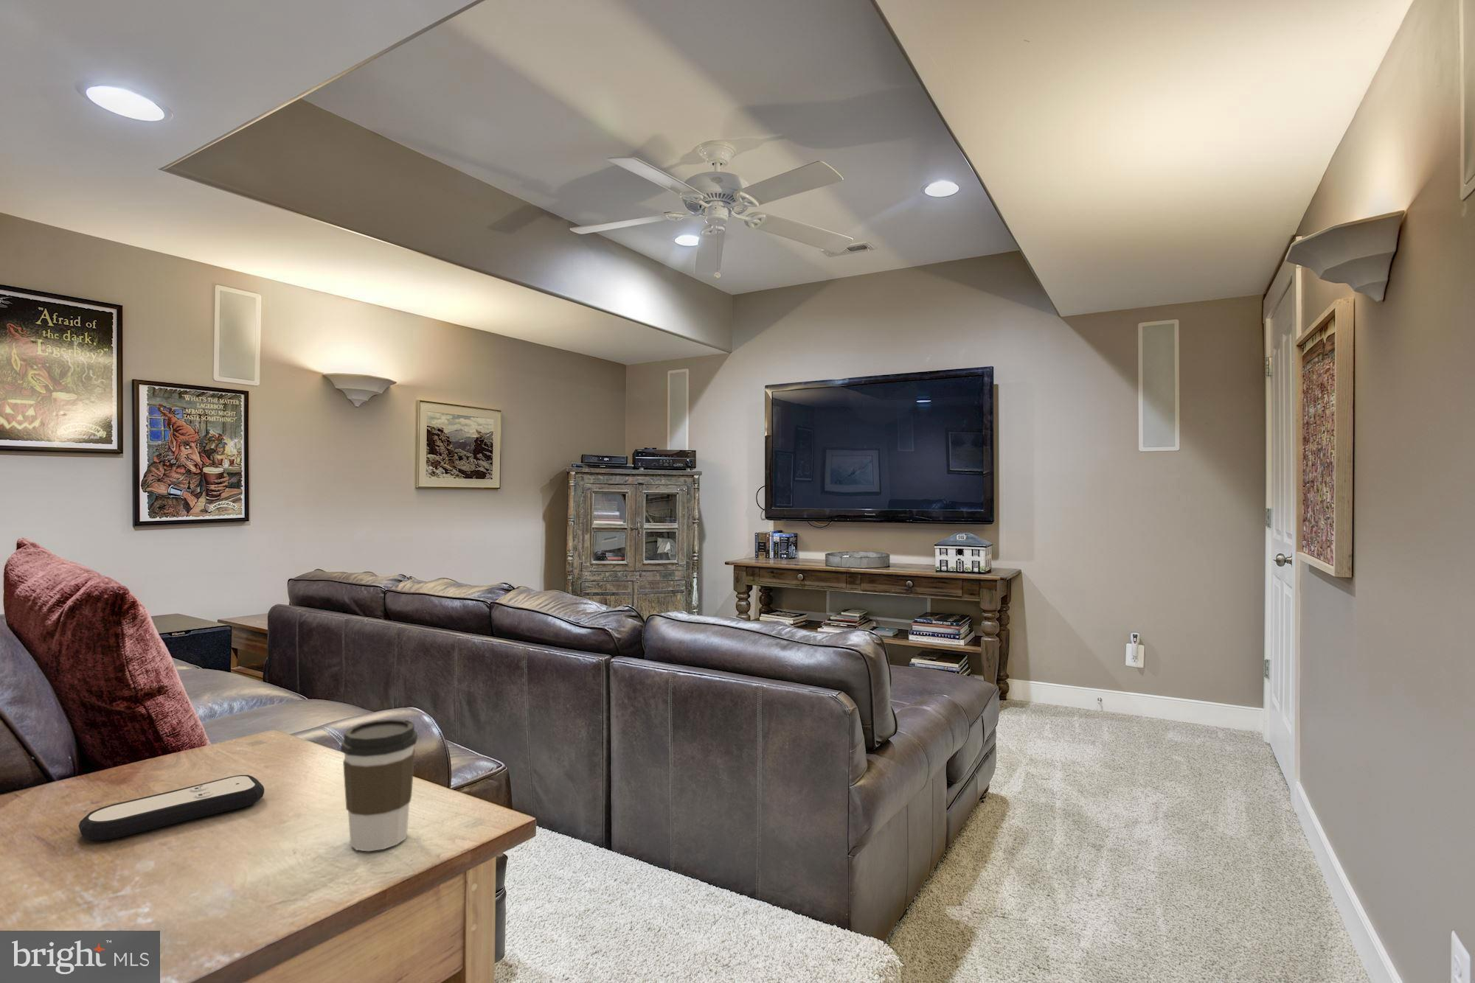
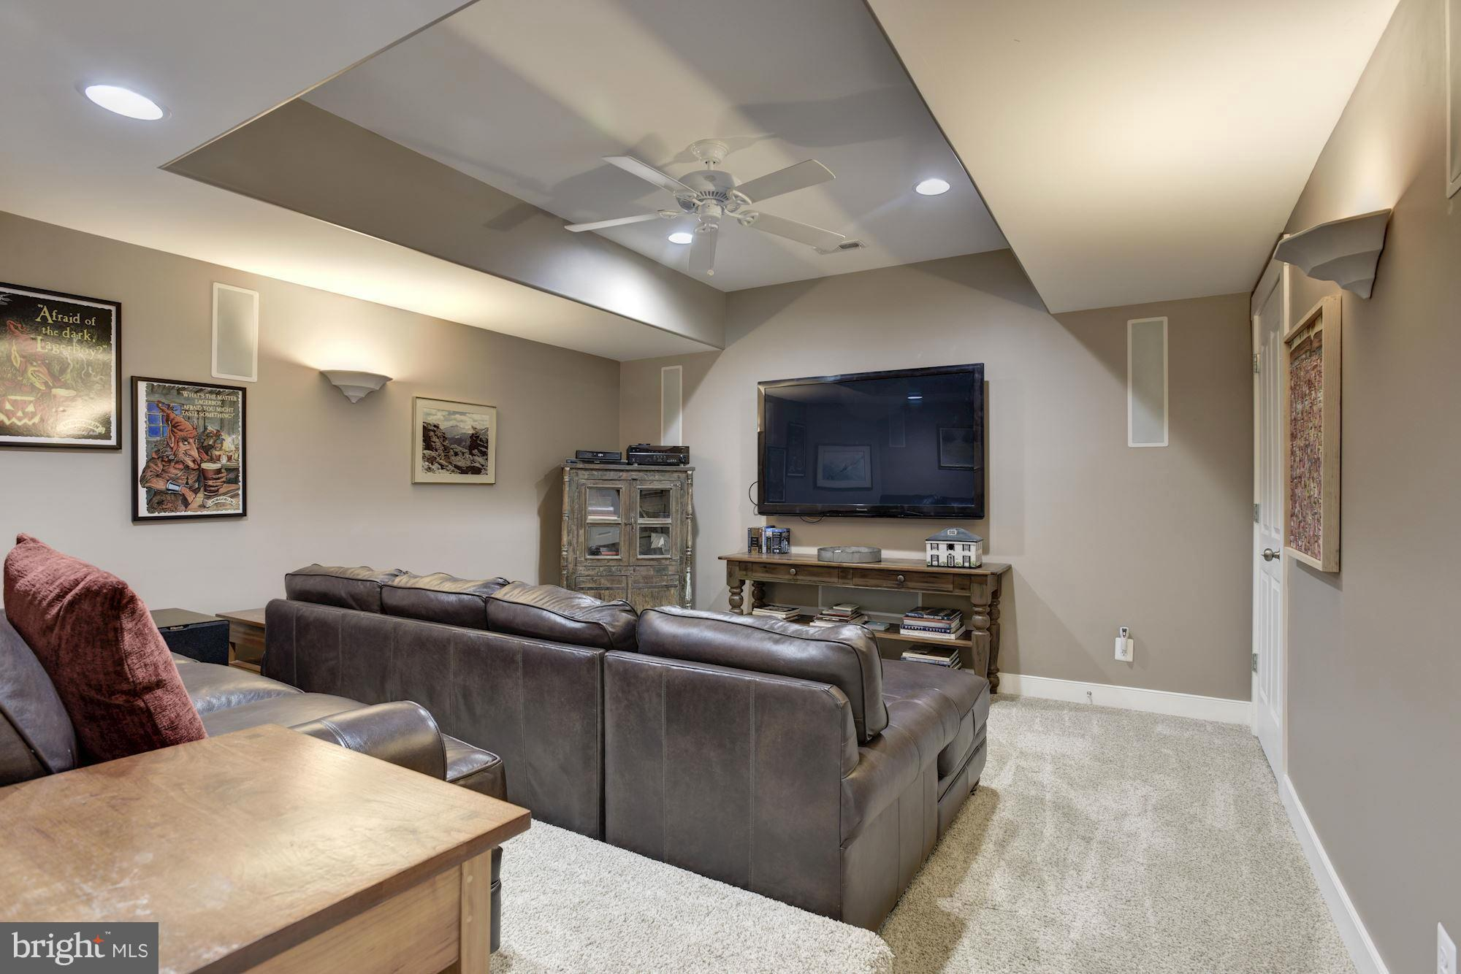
- remote control [78,775,266,841]
- coffee cup [340,719,418,851]
